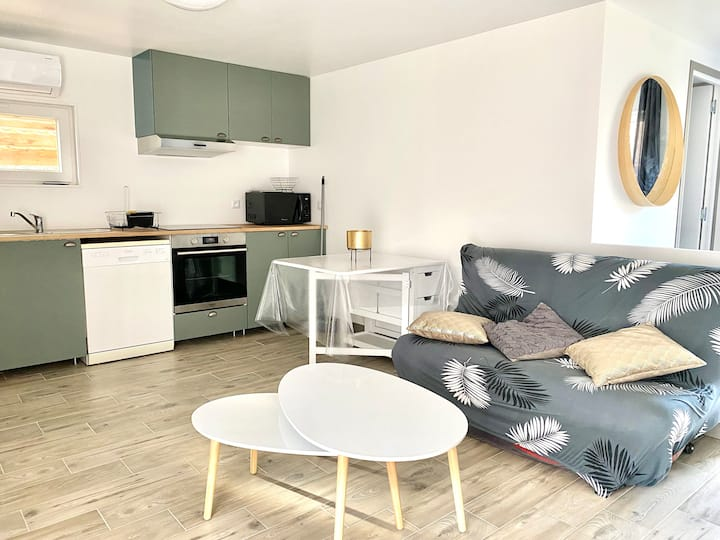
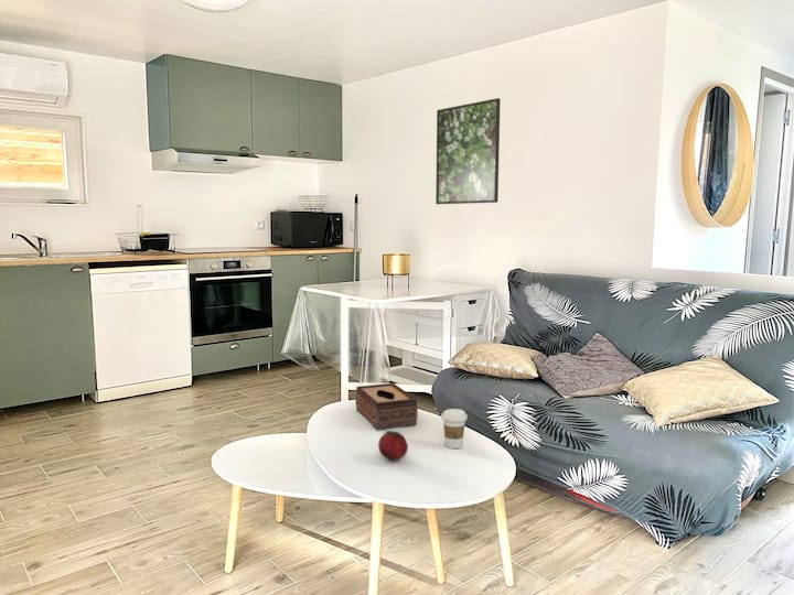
+ fruit [377,430,409,462]
+ tissue box [355,382,419,431]
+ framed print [434,97,502,205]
+ coffee cup [440,408,469,450]
